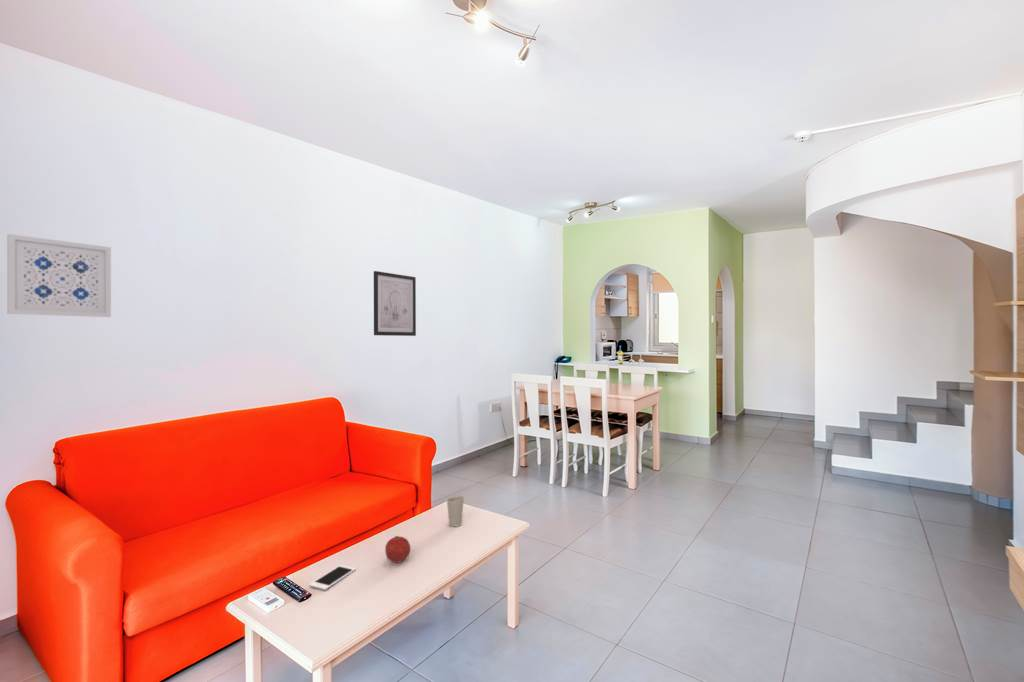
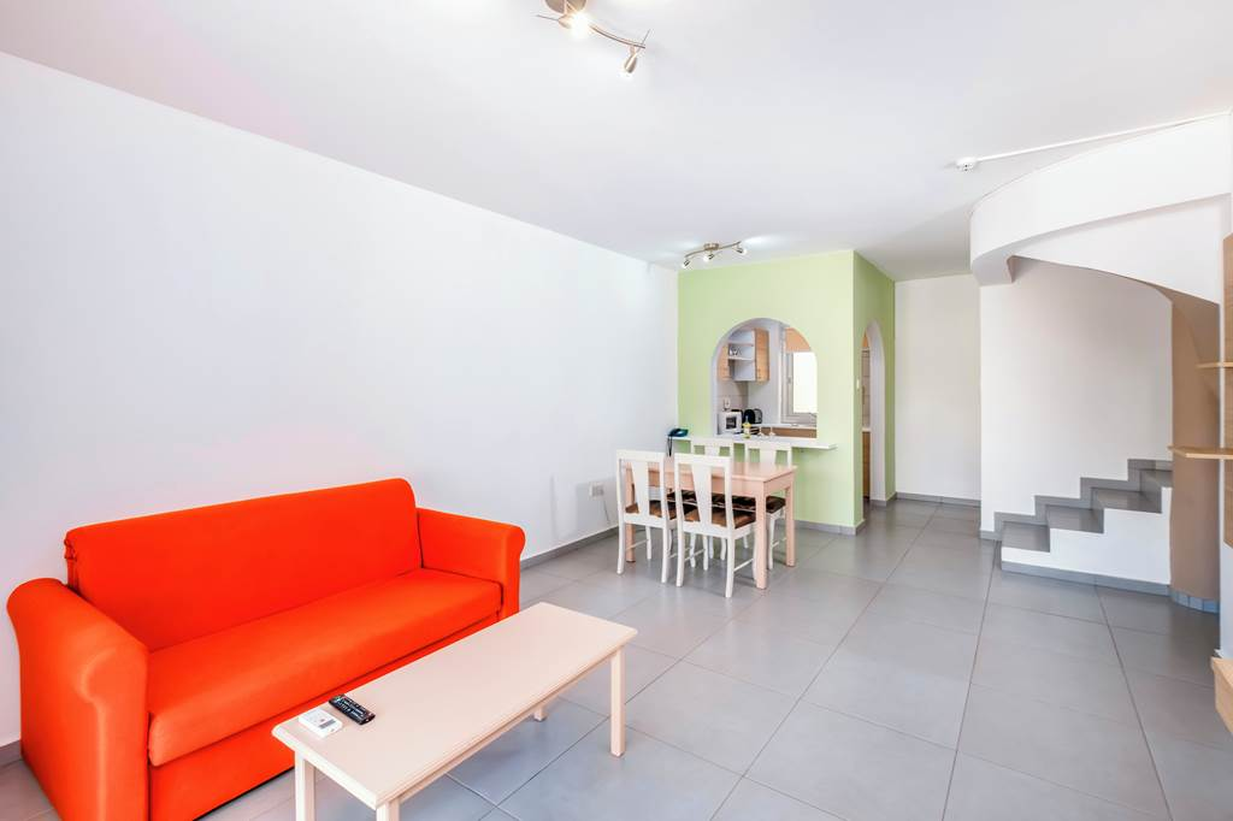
- cup [446,495,465,528]
- wall art [373,270,417,337]
- fruit [384,535,412,564]
- cell phone [309,564,357,591]
- wall art [6,233,112,318]
